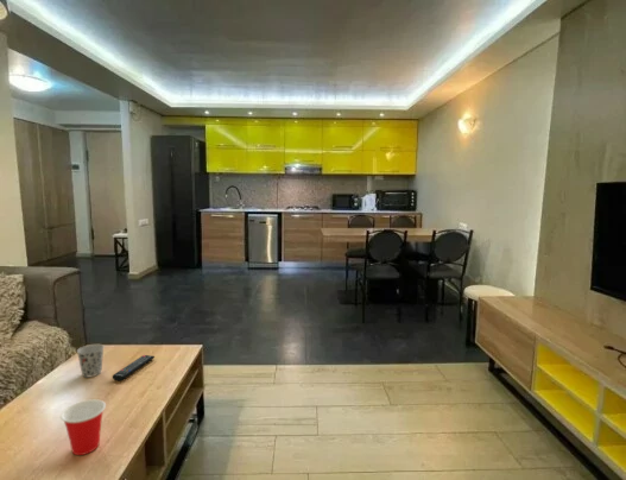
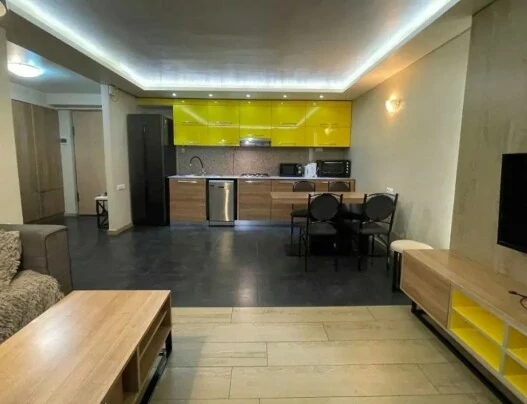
- remote control [112,354,156,381]
- cup [76,343,105,378]
- cup [59,398,107,456]
